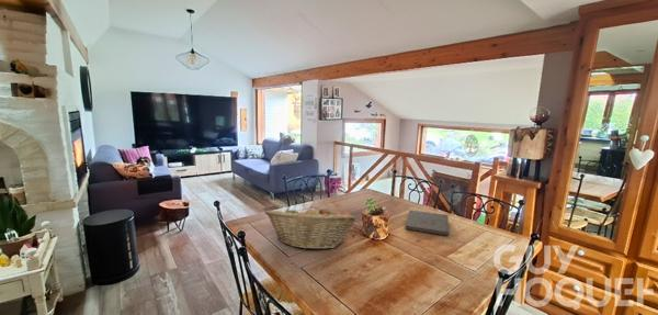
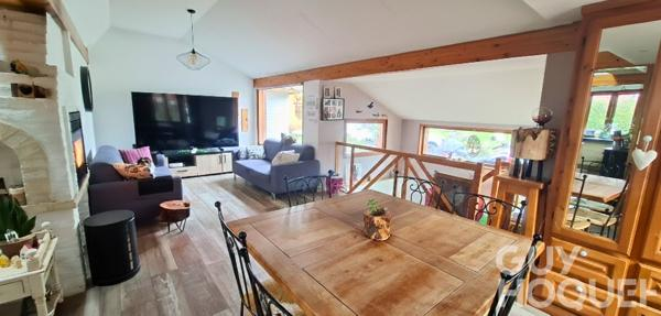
- pizza box [405,209,450,236]
- fruit basket [263,206,358,250]
